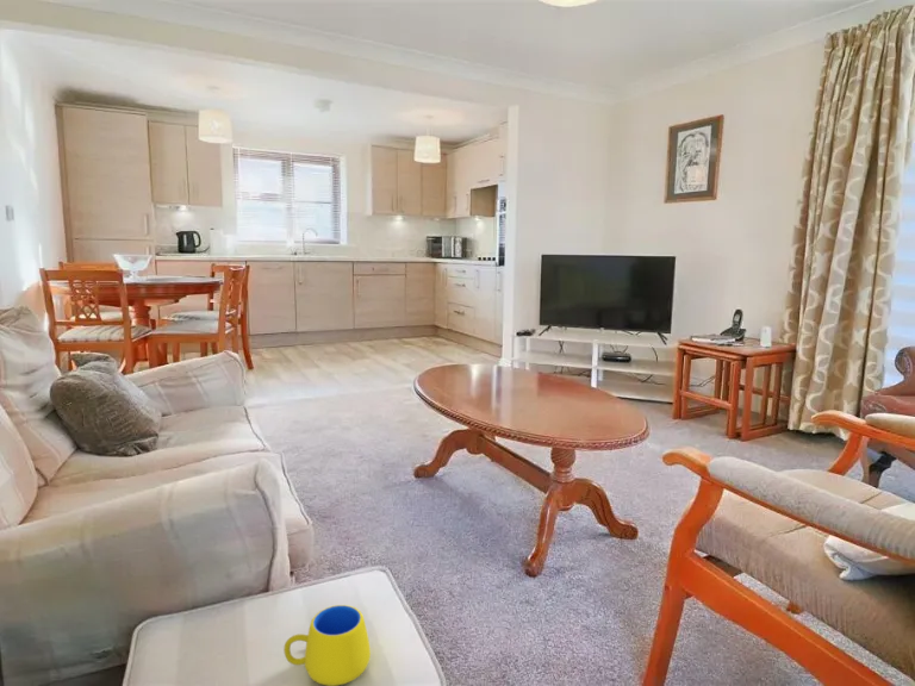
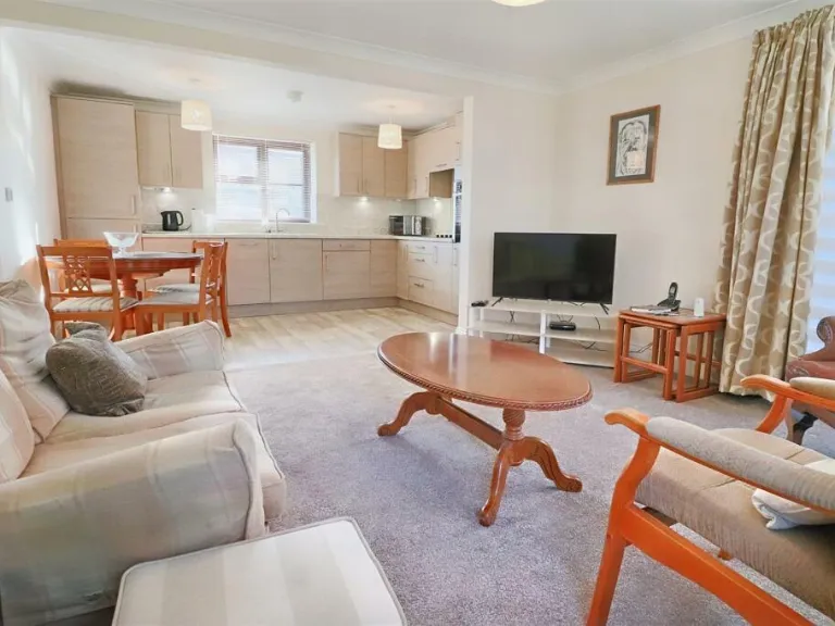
- mug [282,604,372,686]
